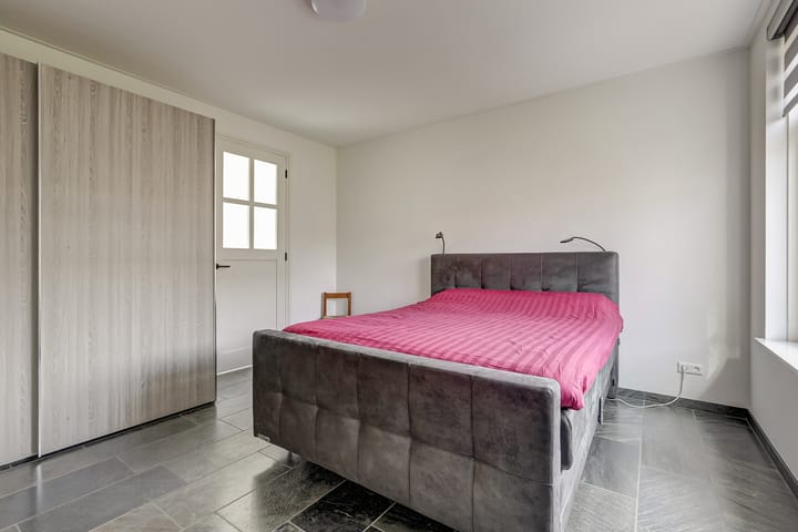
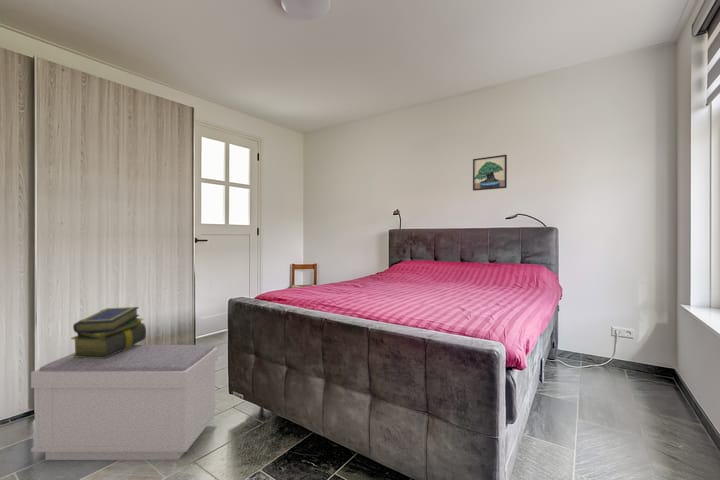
+ bench [30,344,219,461]
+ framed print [472,154,508,192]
+ stack of books [70,306,147,358]
